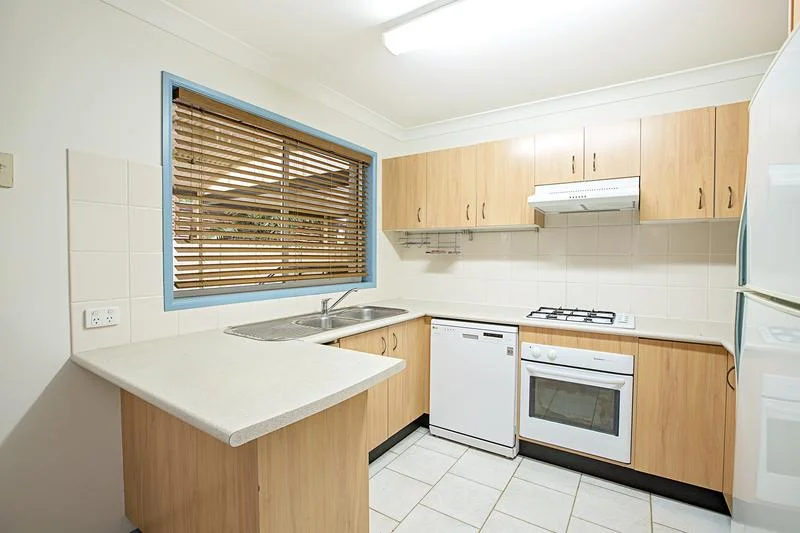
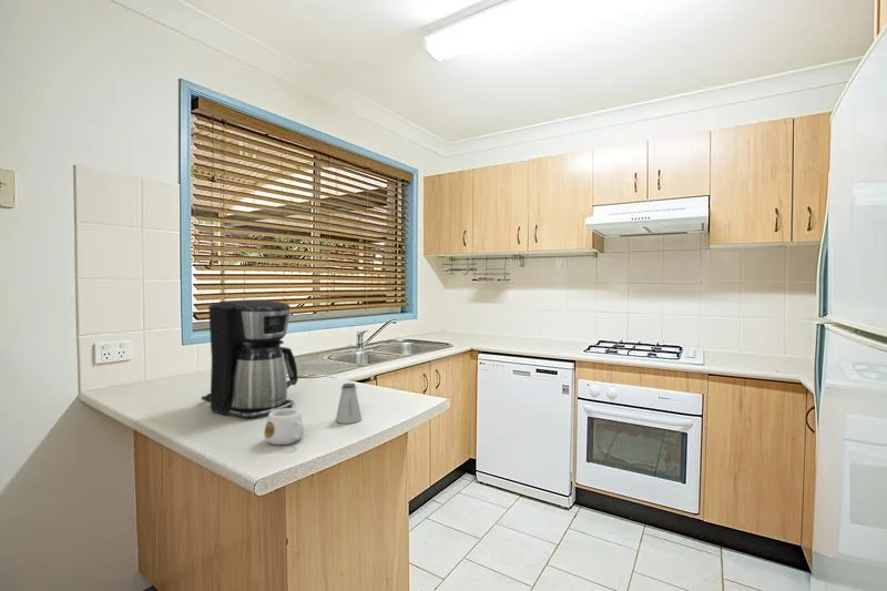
+ mug [263,407,305,446]
+ saltshaker [335,383,363,425]
+ coffee maker [200,298,299,419]
